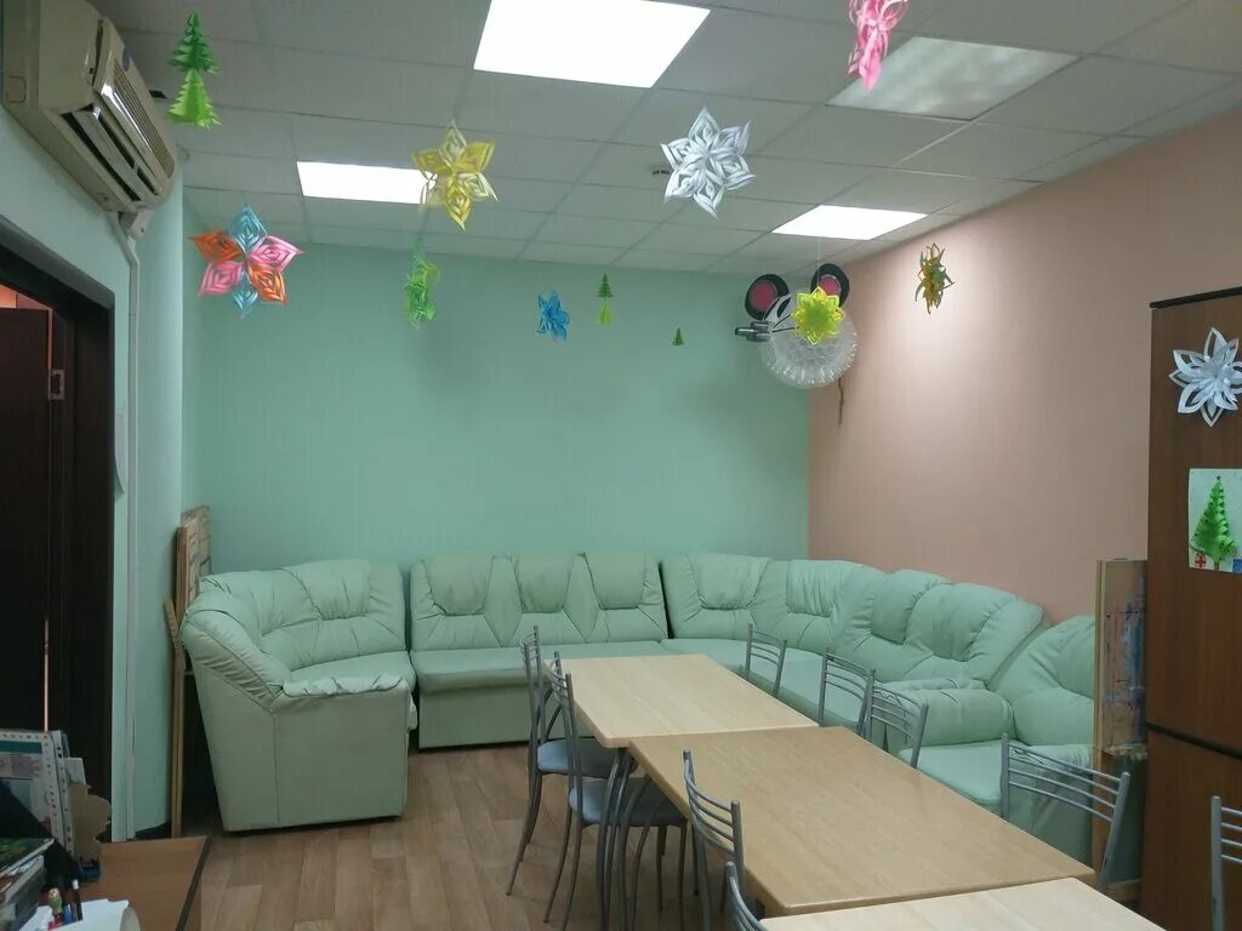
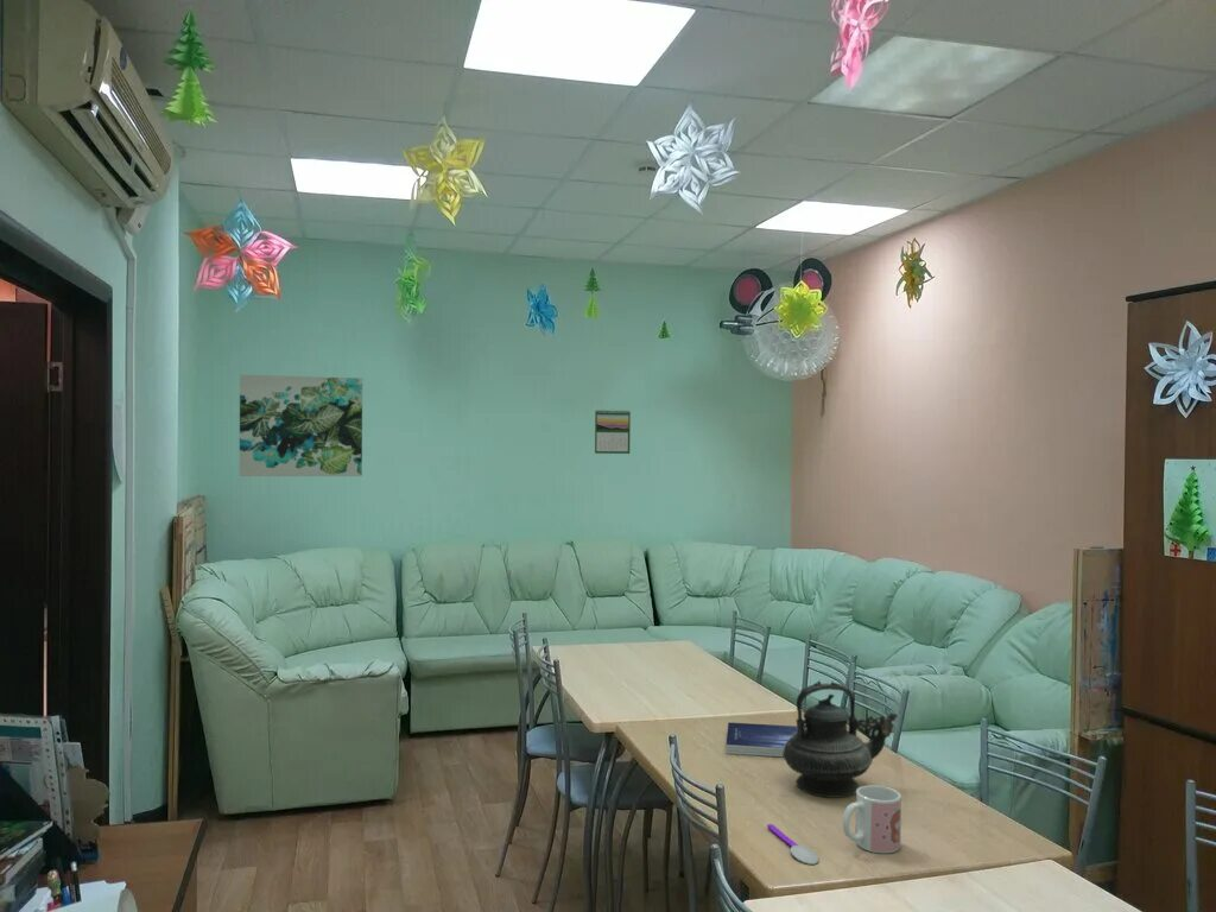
+ wall art [239,373,363,477]
+ teapot [783,679,899,799]
+ mug [842,784,902,854]
+ book [726,721,806,759]
+ spoon [766,823,819,866]
+ calendar [594,408,632,455]
